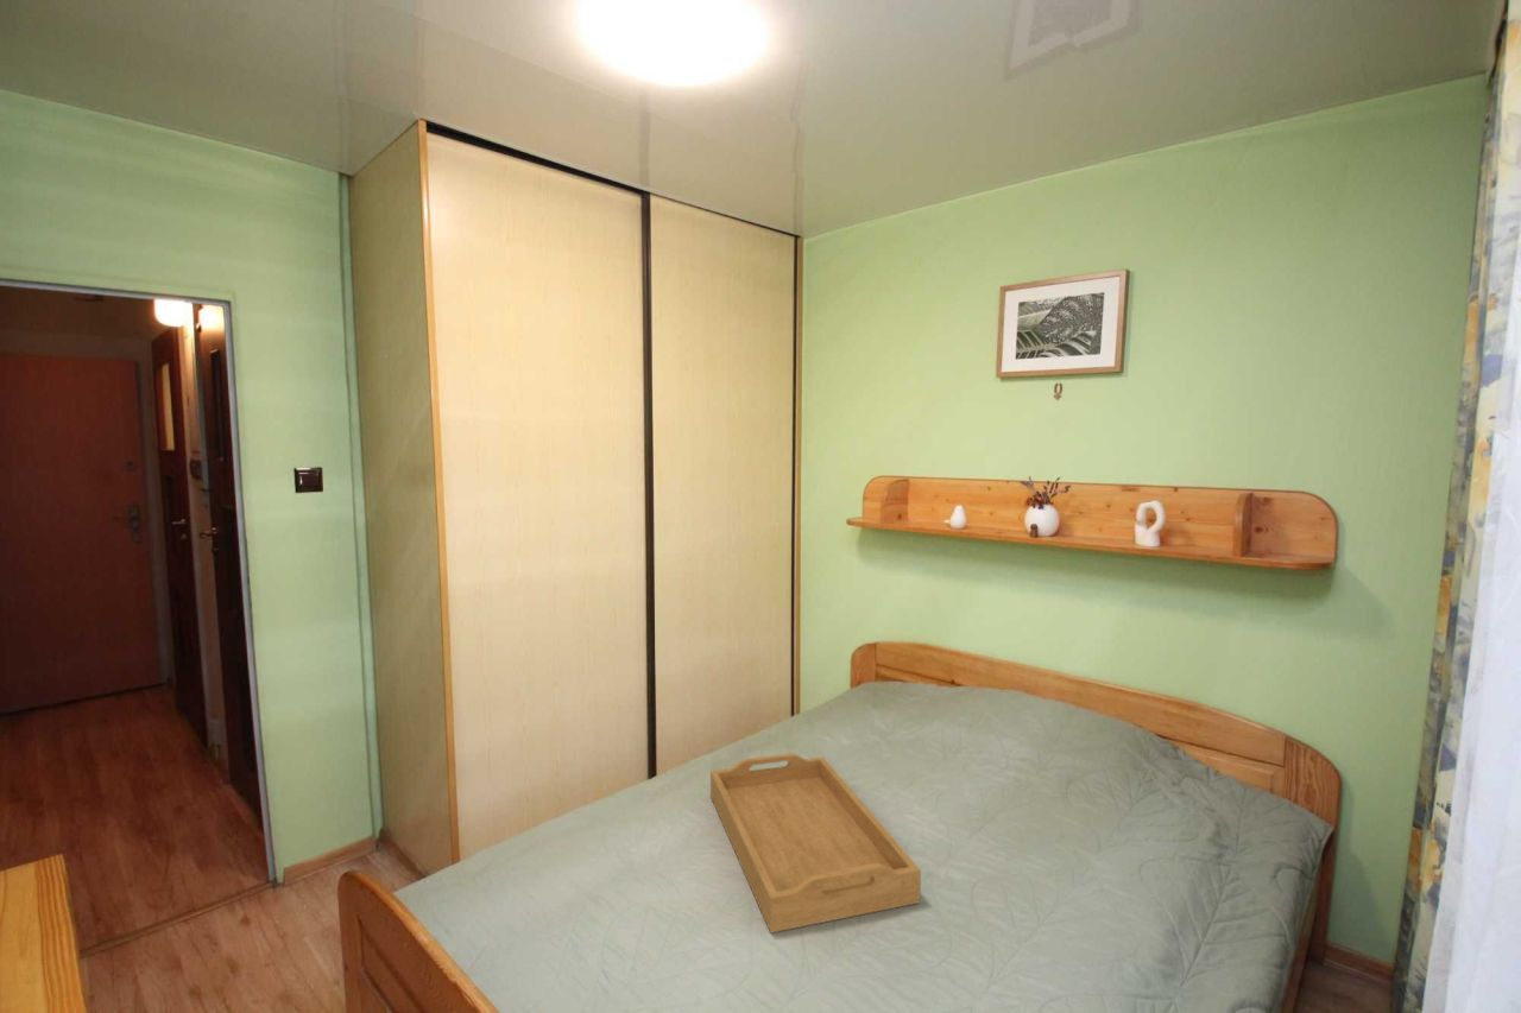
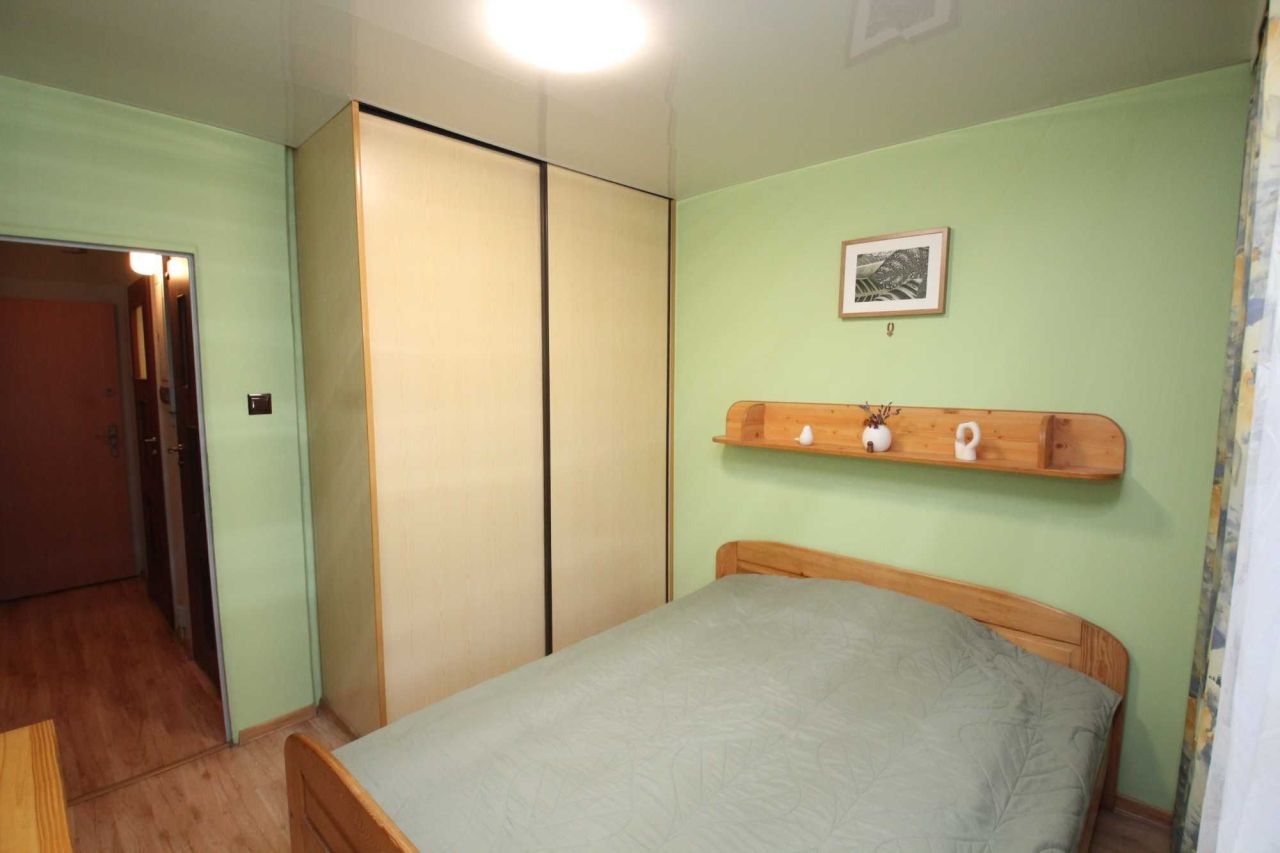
- serving tray [709,752,922,935]
